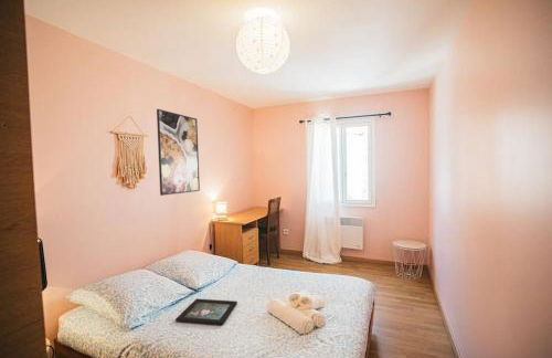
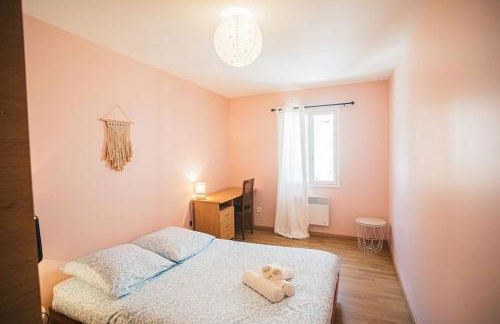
- decorative tray [174,297,238,326]
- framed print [156,108,201,197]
